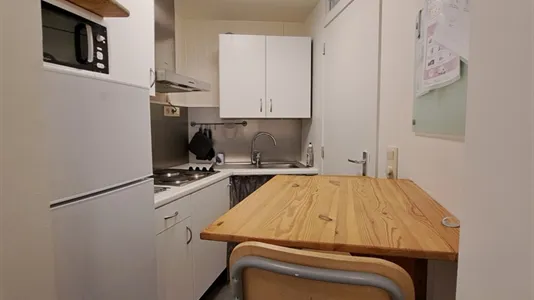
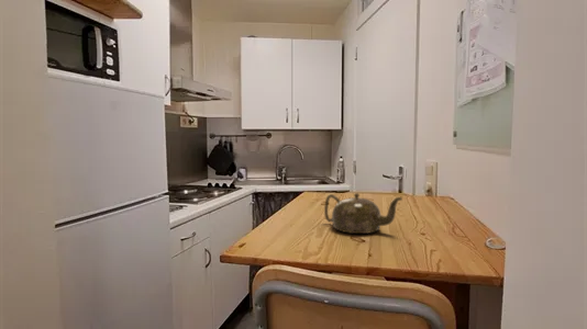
+ teapot [323,192,403,235]
